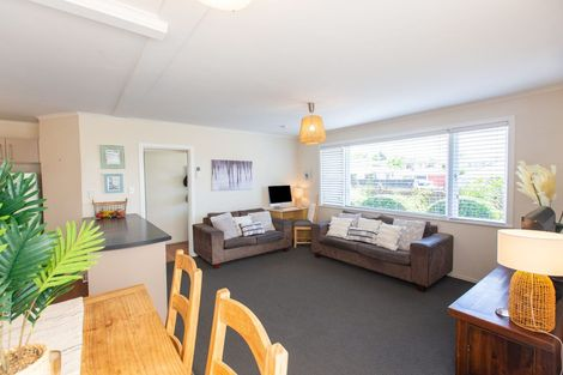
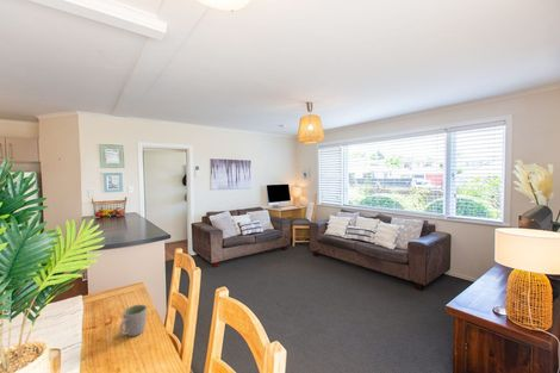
+ mug [119,304,149,337]
